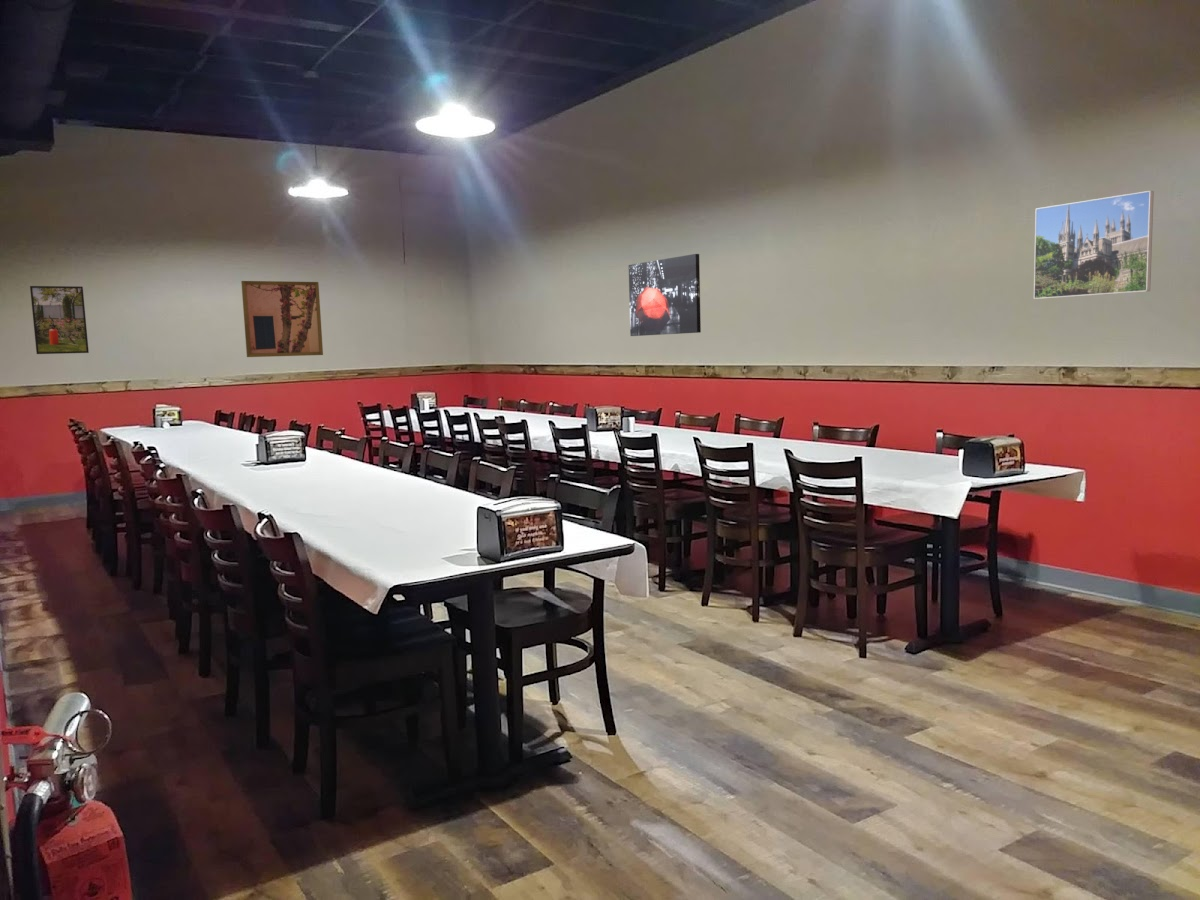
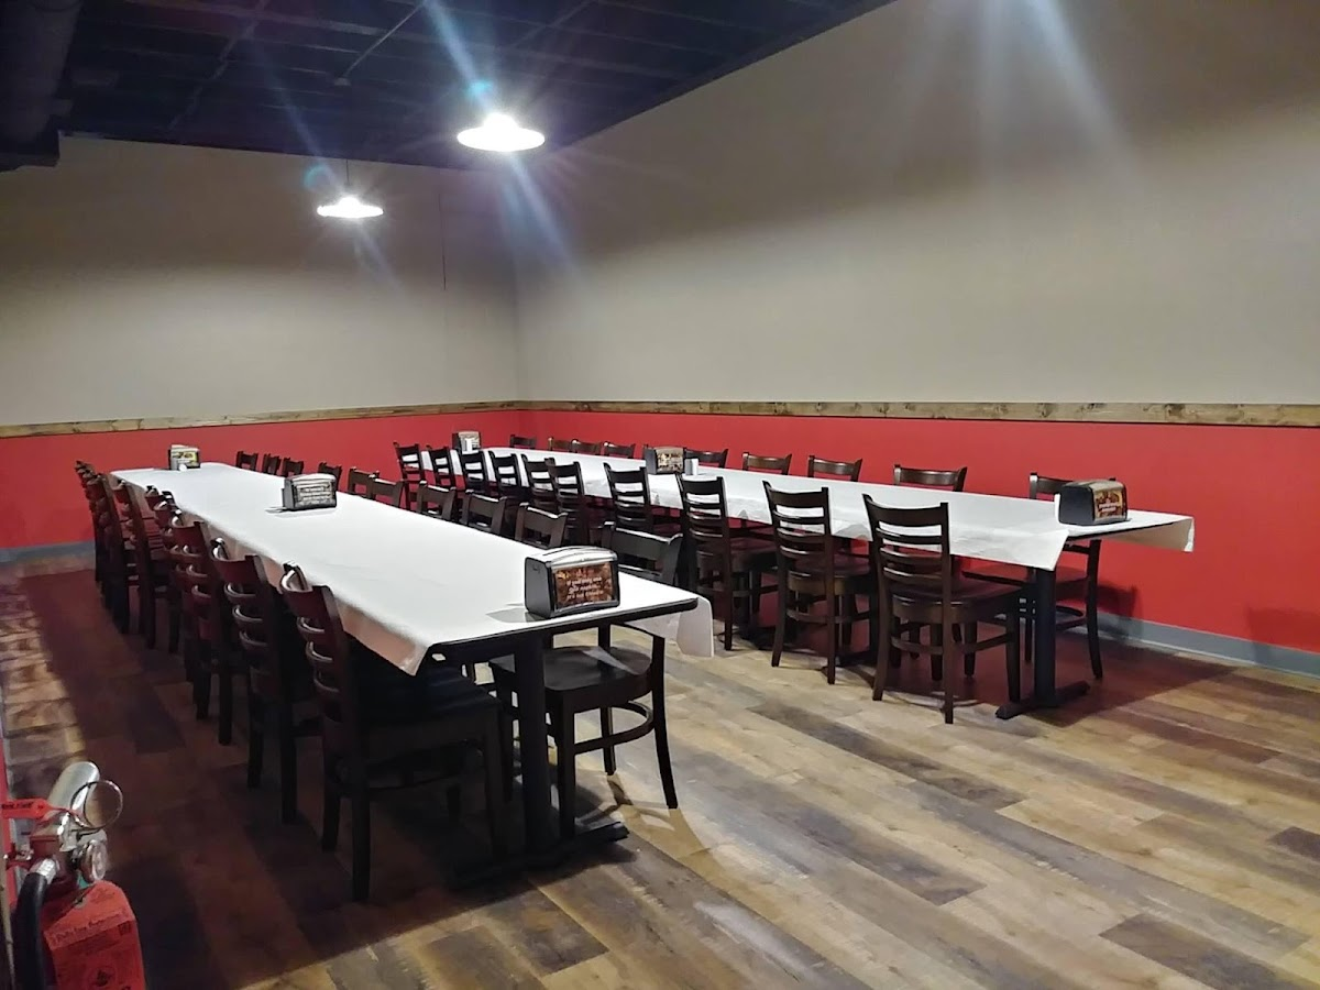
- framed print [29,285,90,355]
- wall art [628,253,702,337]
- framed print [1033,190,1155,300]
- wall art [240,280,324,358]
